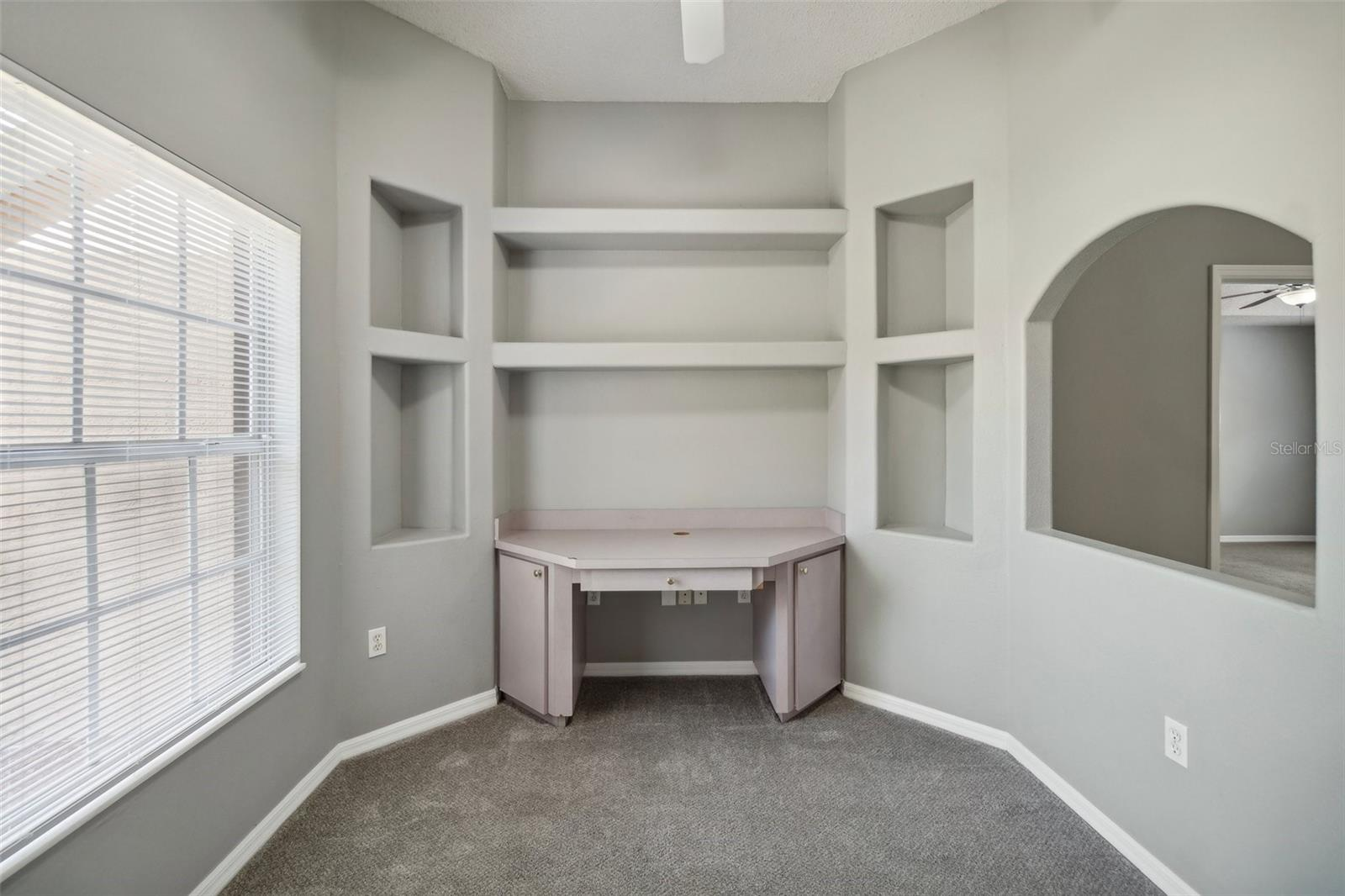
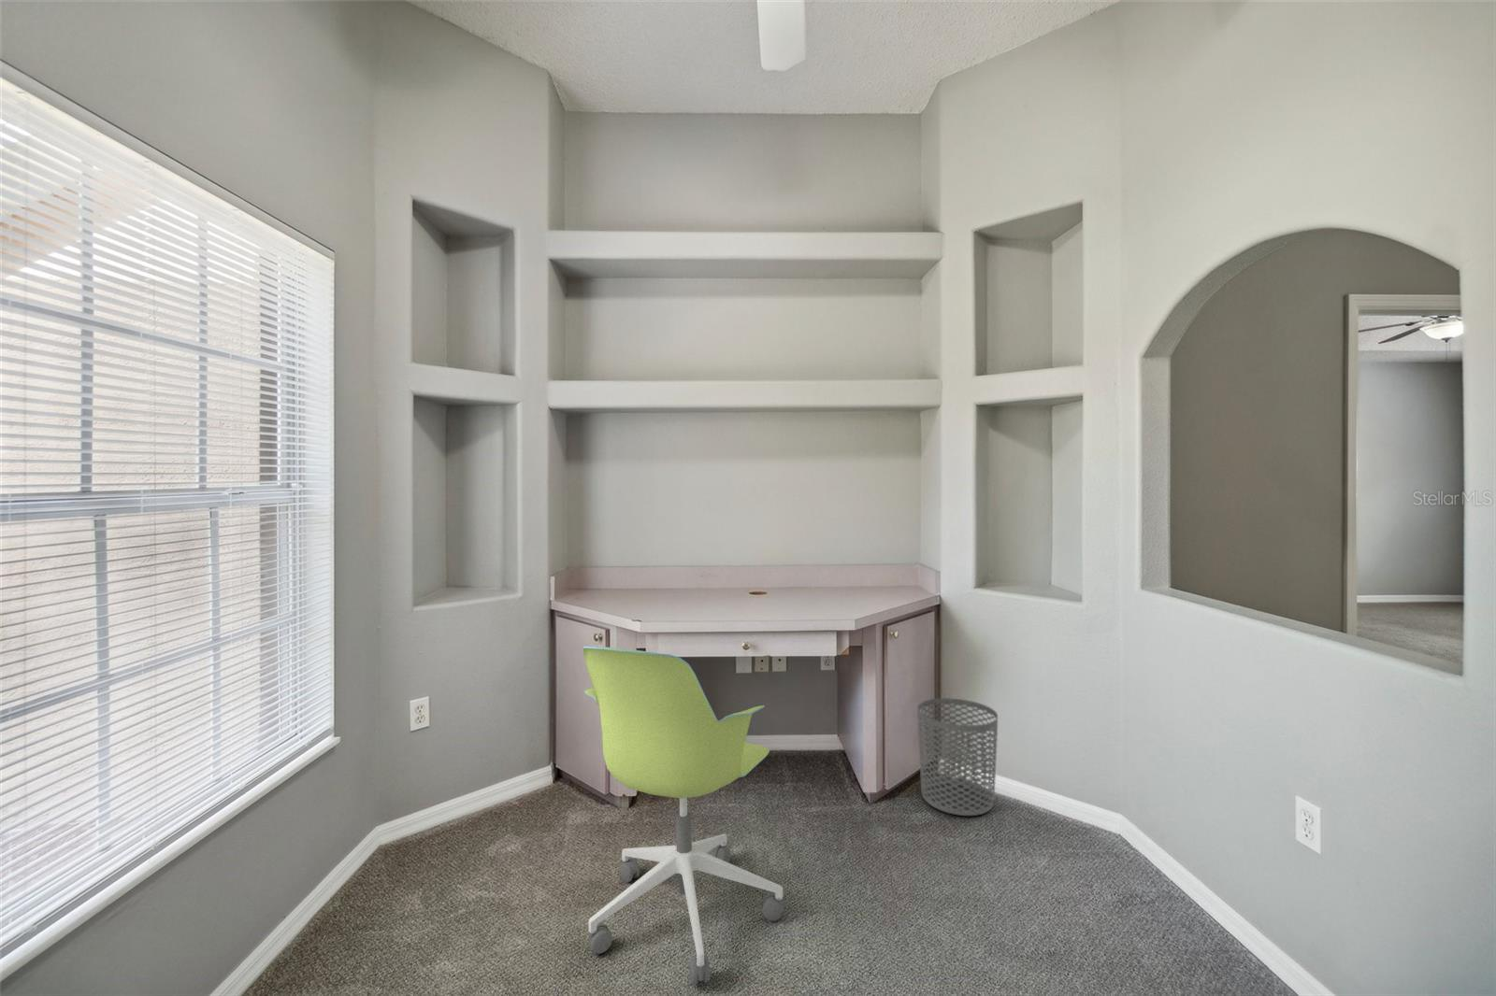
+ waste bin [917,697,999,817]
+ office chair [583,646,783,986]
